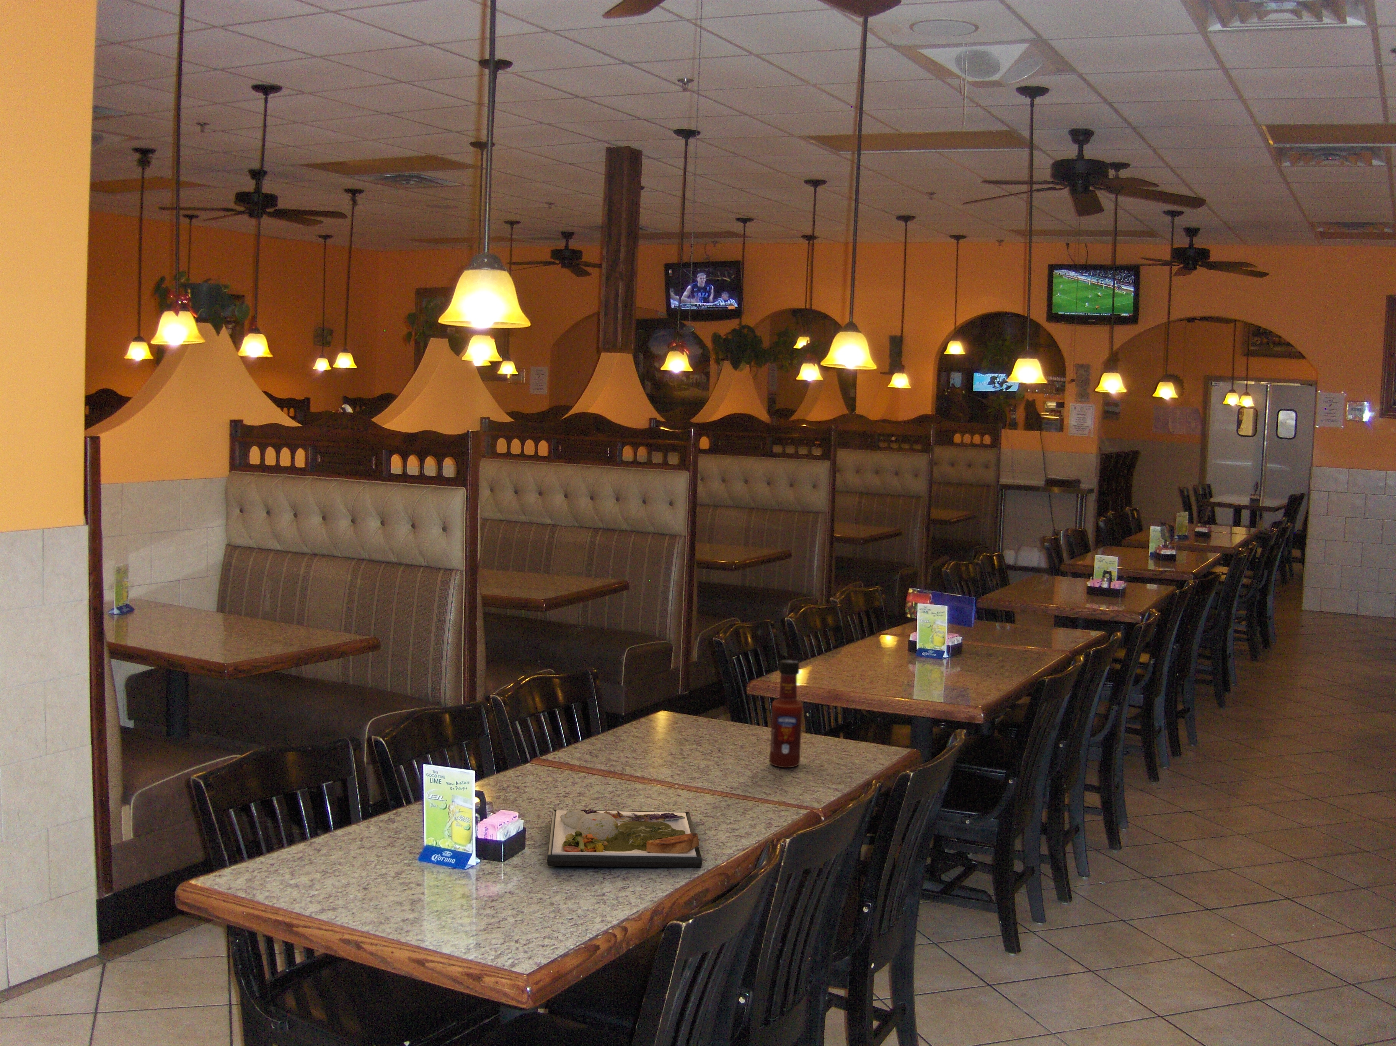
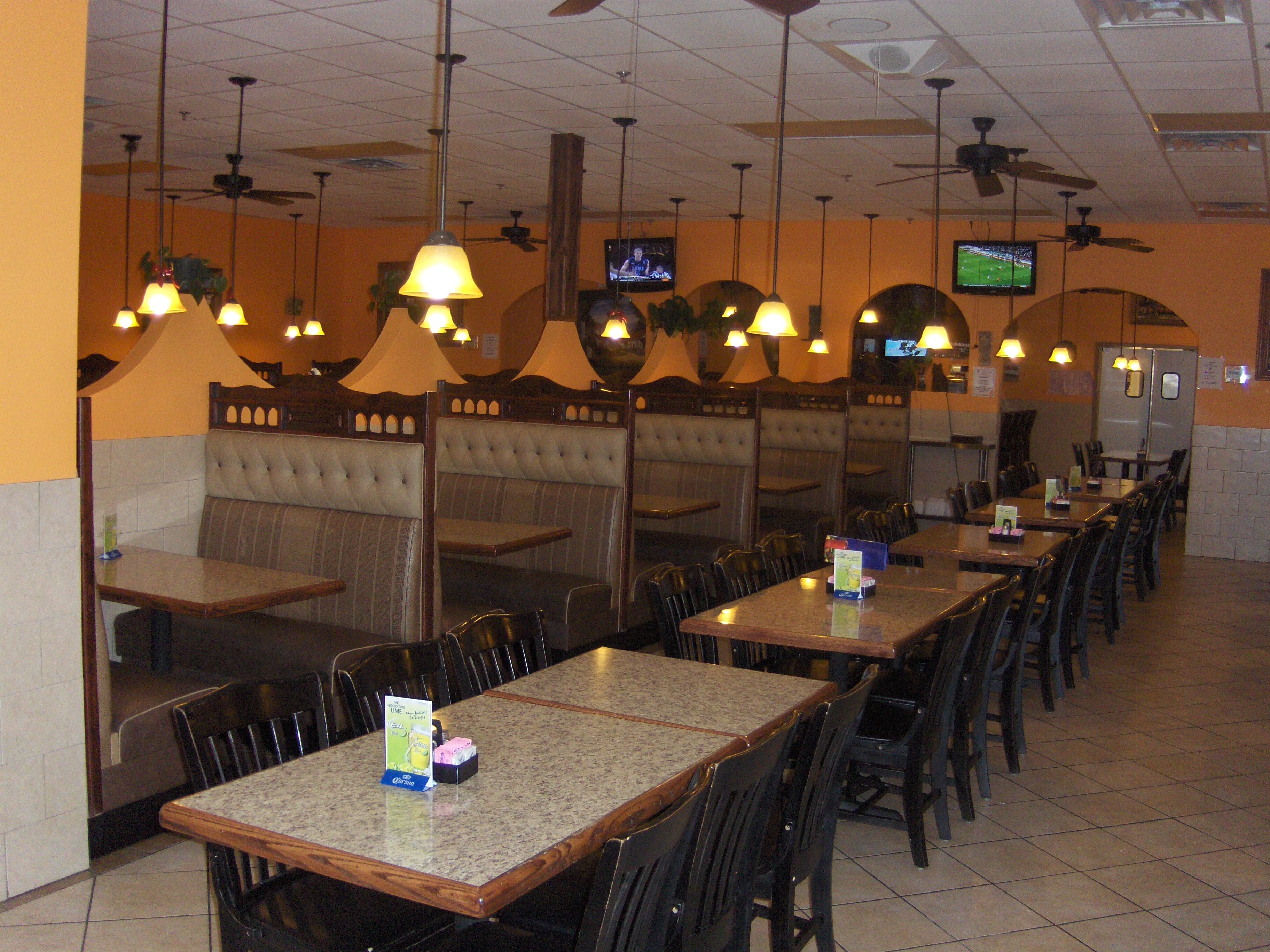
- dinner plate [546,809,702,869]
- tabasco sauce [768,660,802,768]
